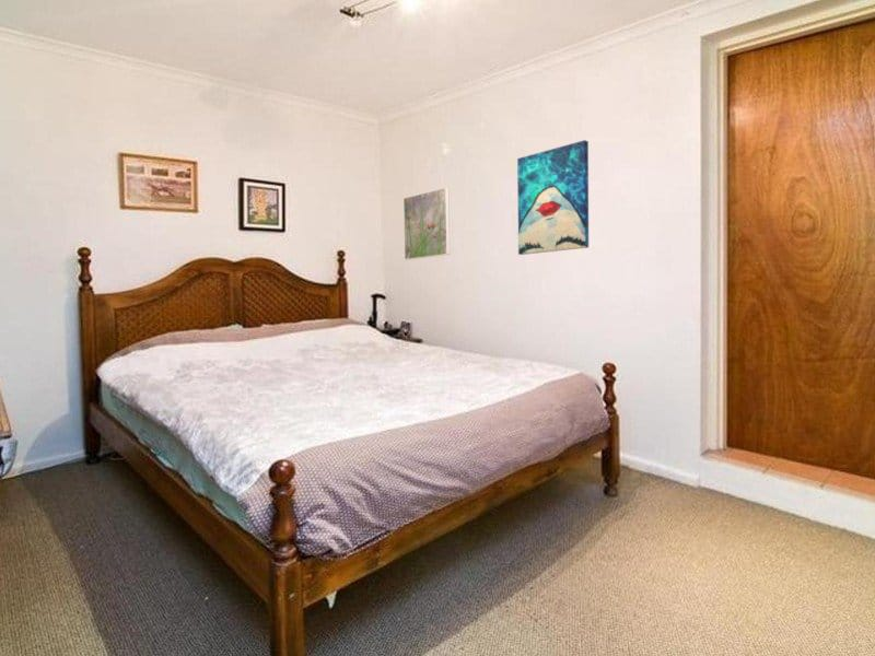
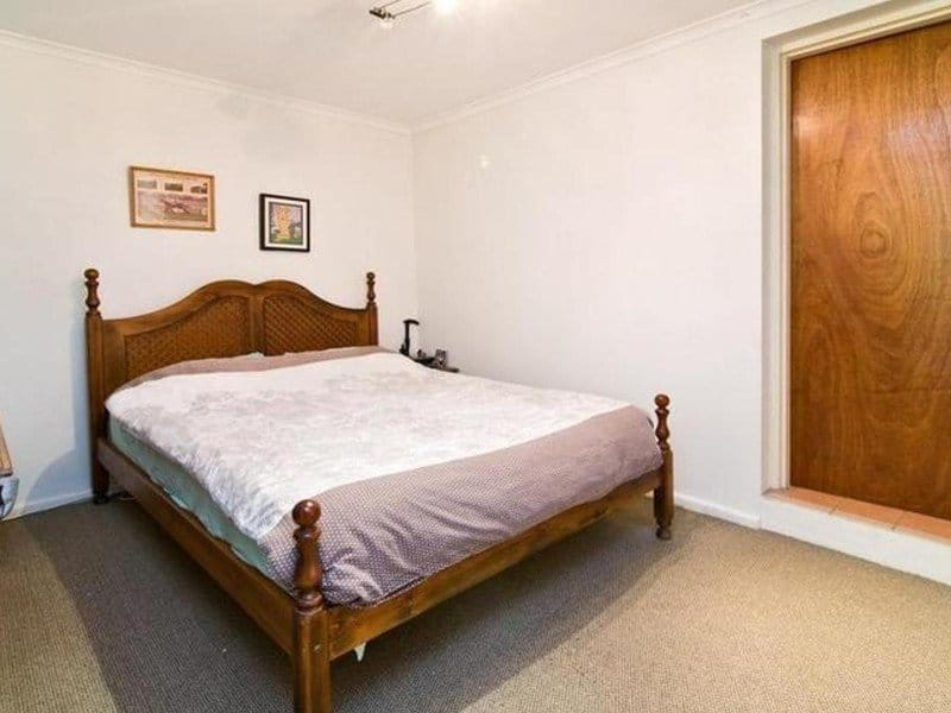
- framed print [402,186,451,261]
- wall art [516,139,590,256]
